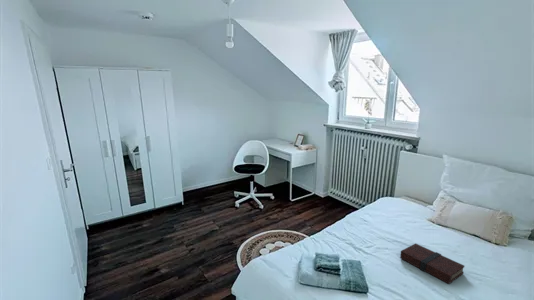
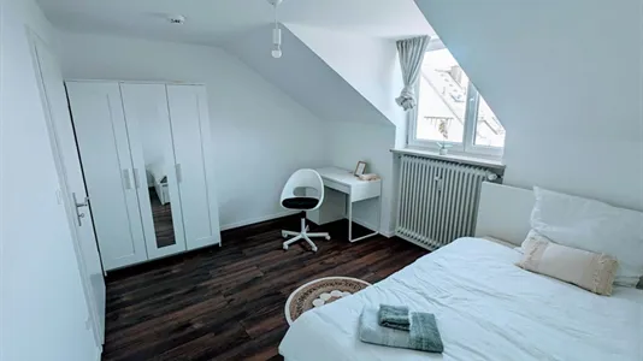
- book [399,242,465,285]
